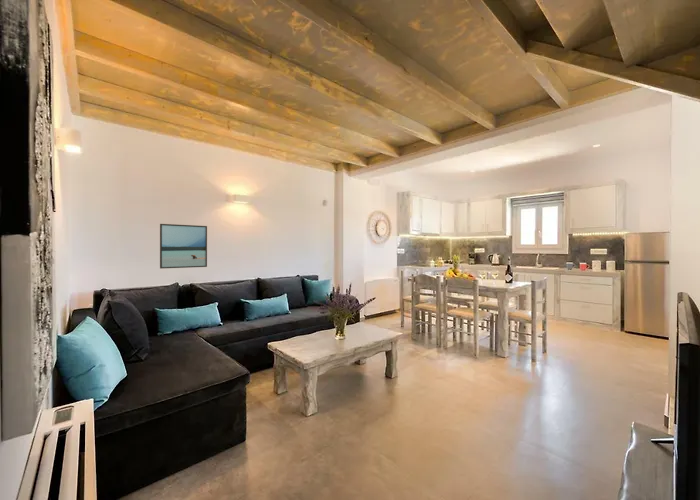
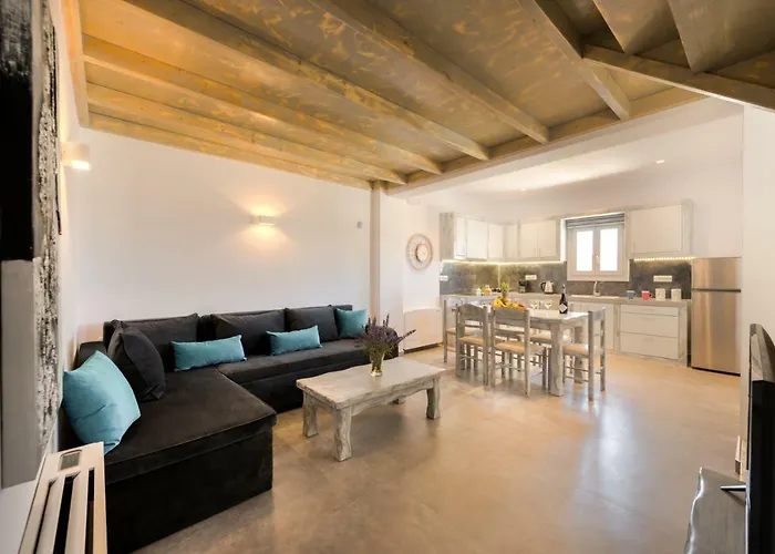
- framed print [159,223,208,270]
